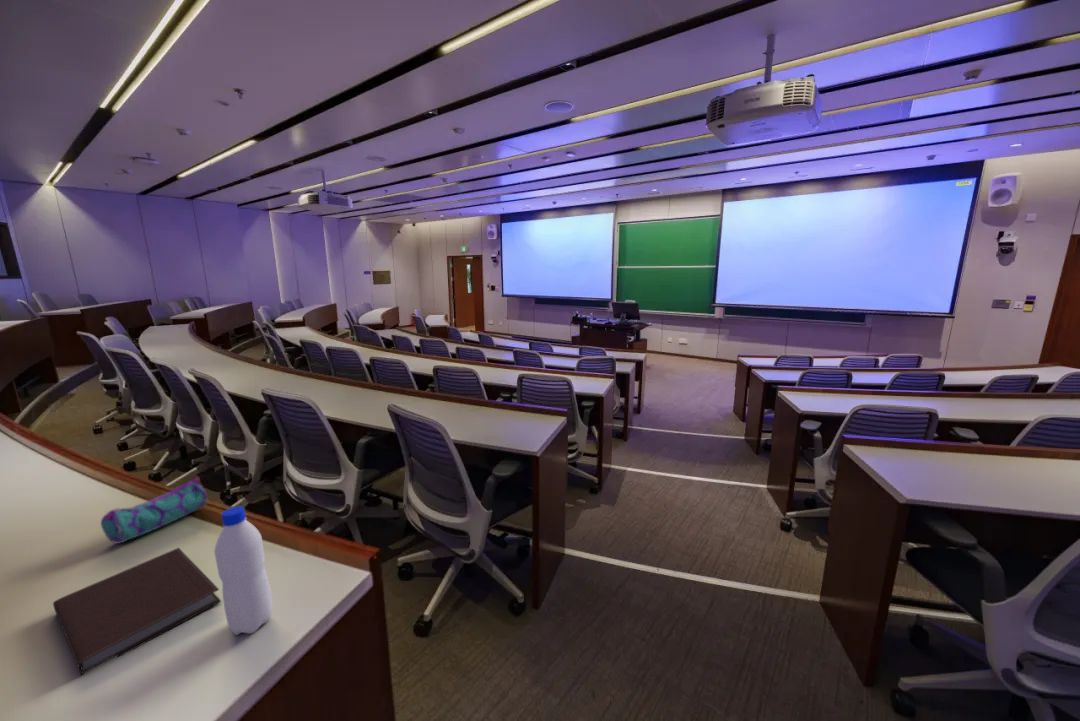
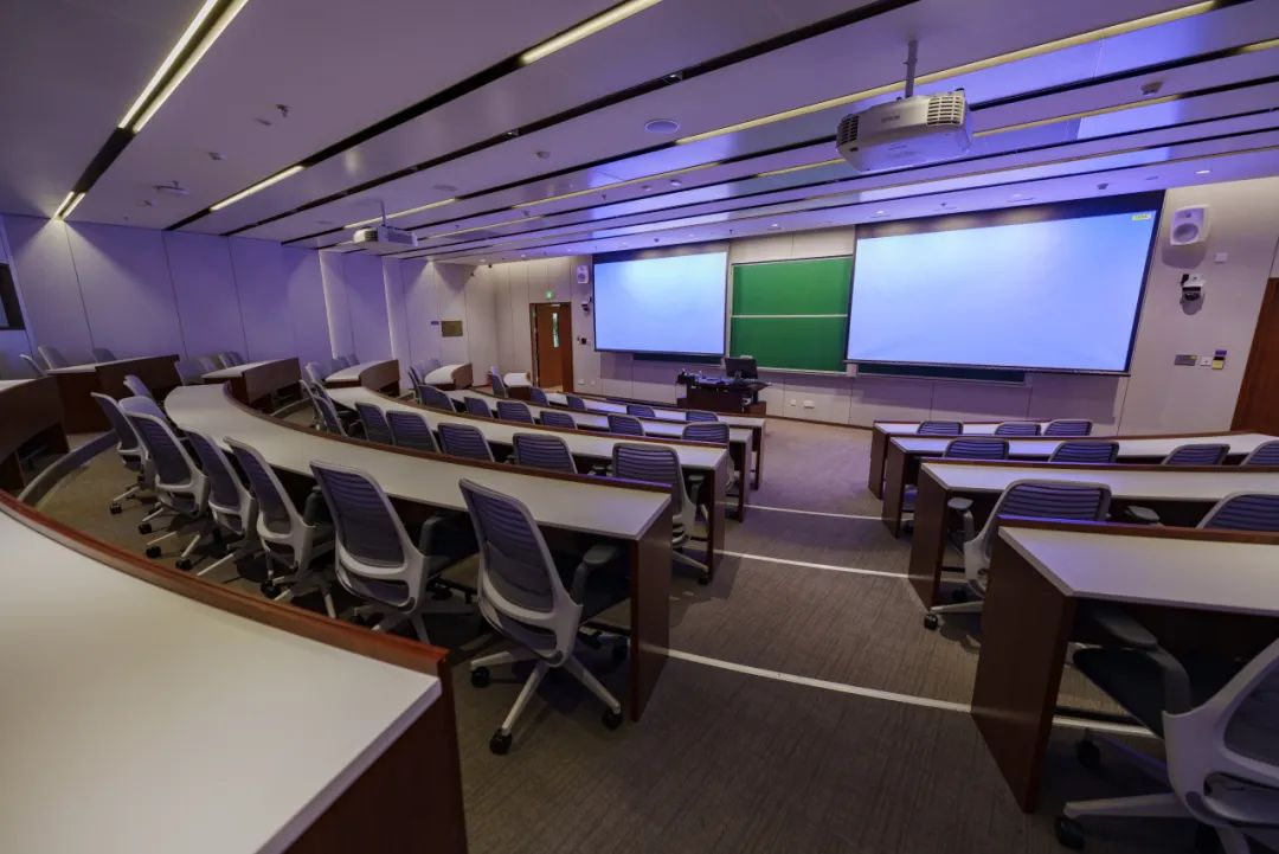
- notebook [52,547,222,677]
- pencil case [100,477,208,545]
- water bottle [213,505,273,636]
